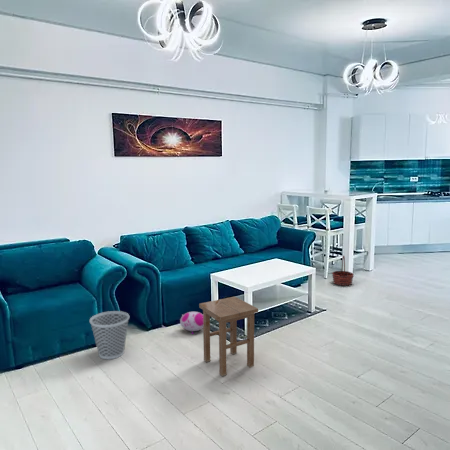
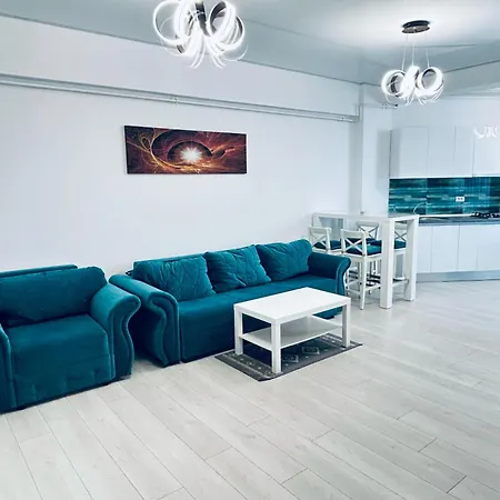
- stool [198,296,259,377]
- plush toy [179,311,203,335]
- wastebasket [89,310,130,360]
- basket [331,255,355,287]
